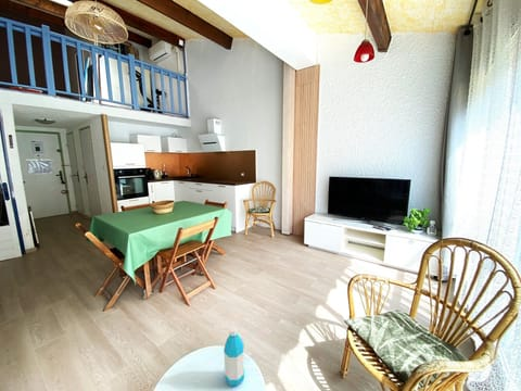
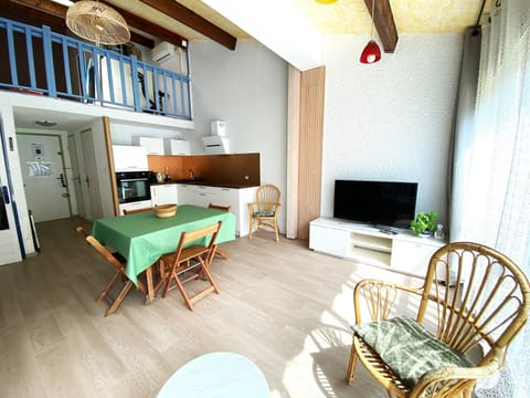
- water bottle [223,326,245,388]
